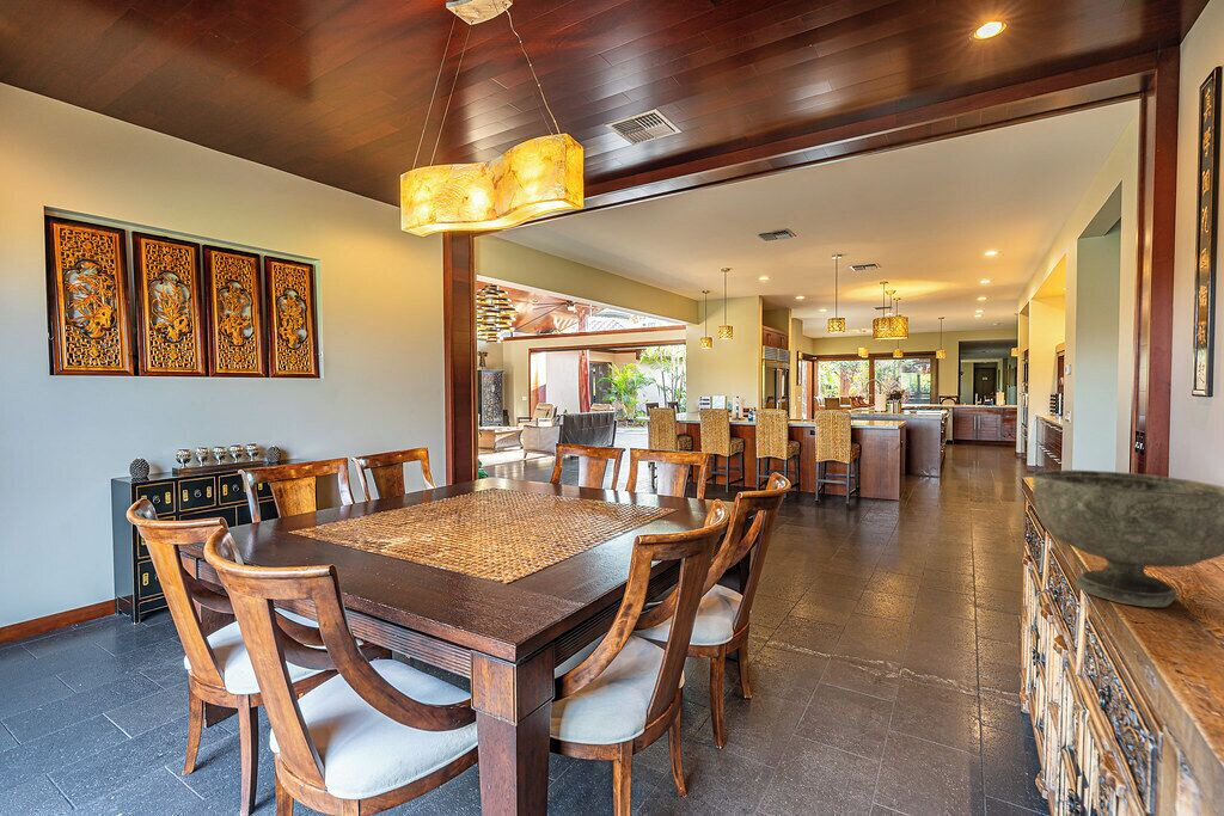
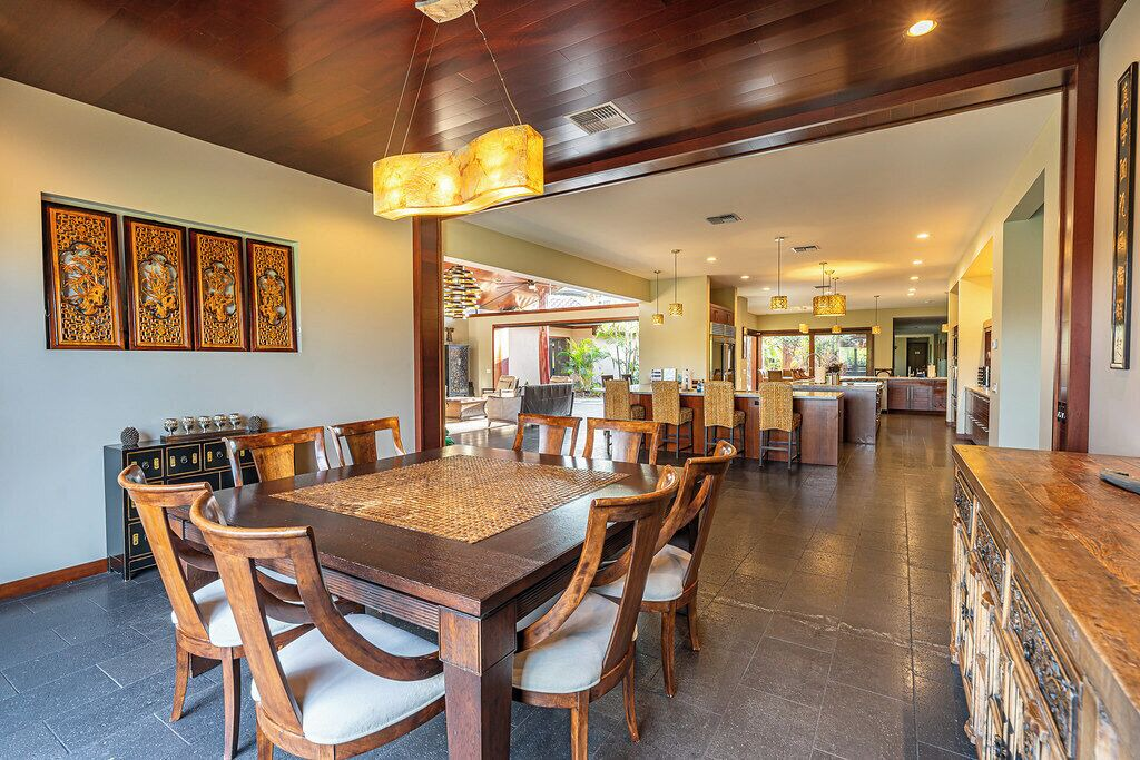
- decorative bowl [1032,468,1224,608]
